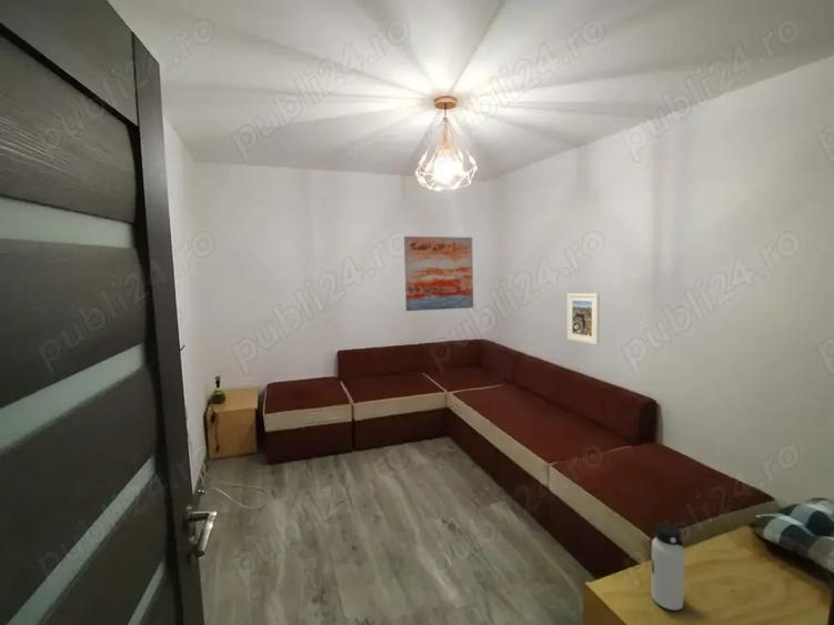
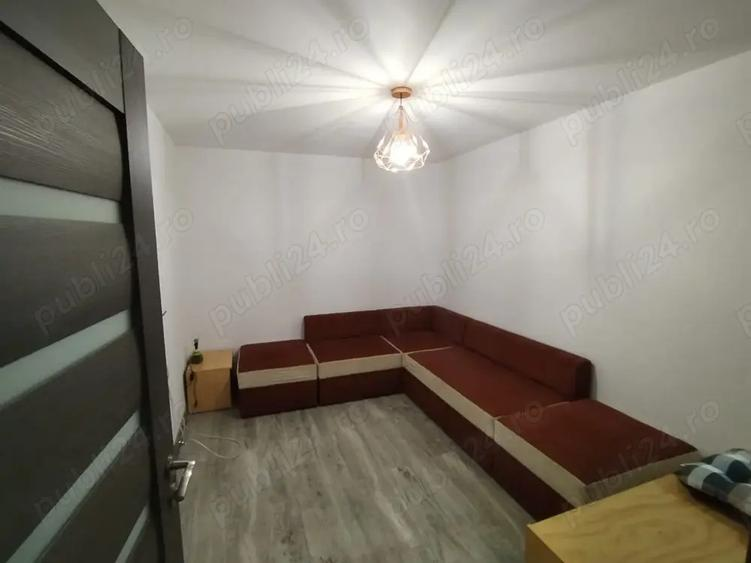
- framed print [566,292,601,346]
- water bottle [650,522,685,611]
- wall art [403,235,474,312]
